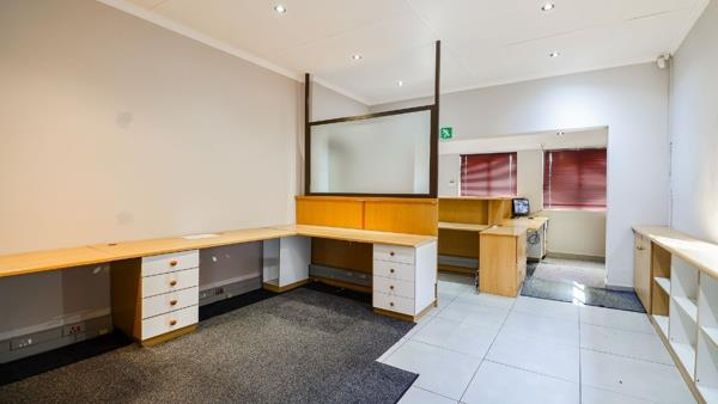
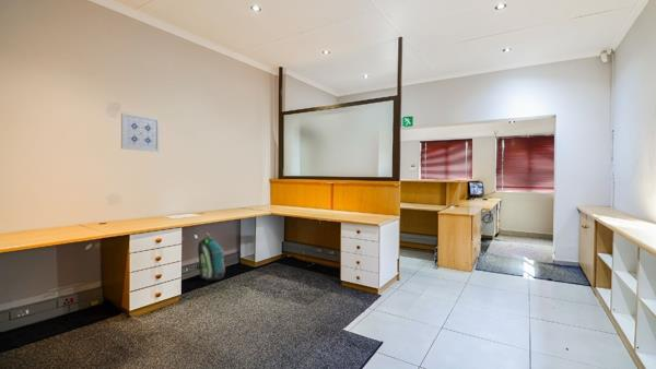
+ wall art [120,111,161,153]
+ backpack [197,236,226,282]
